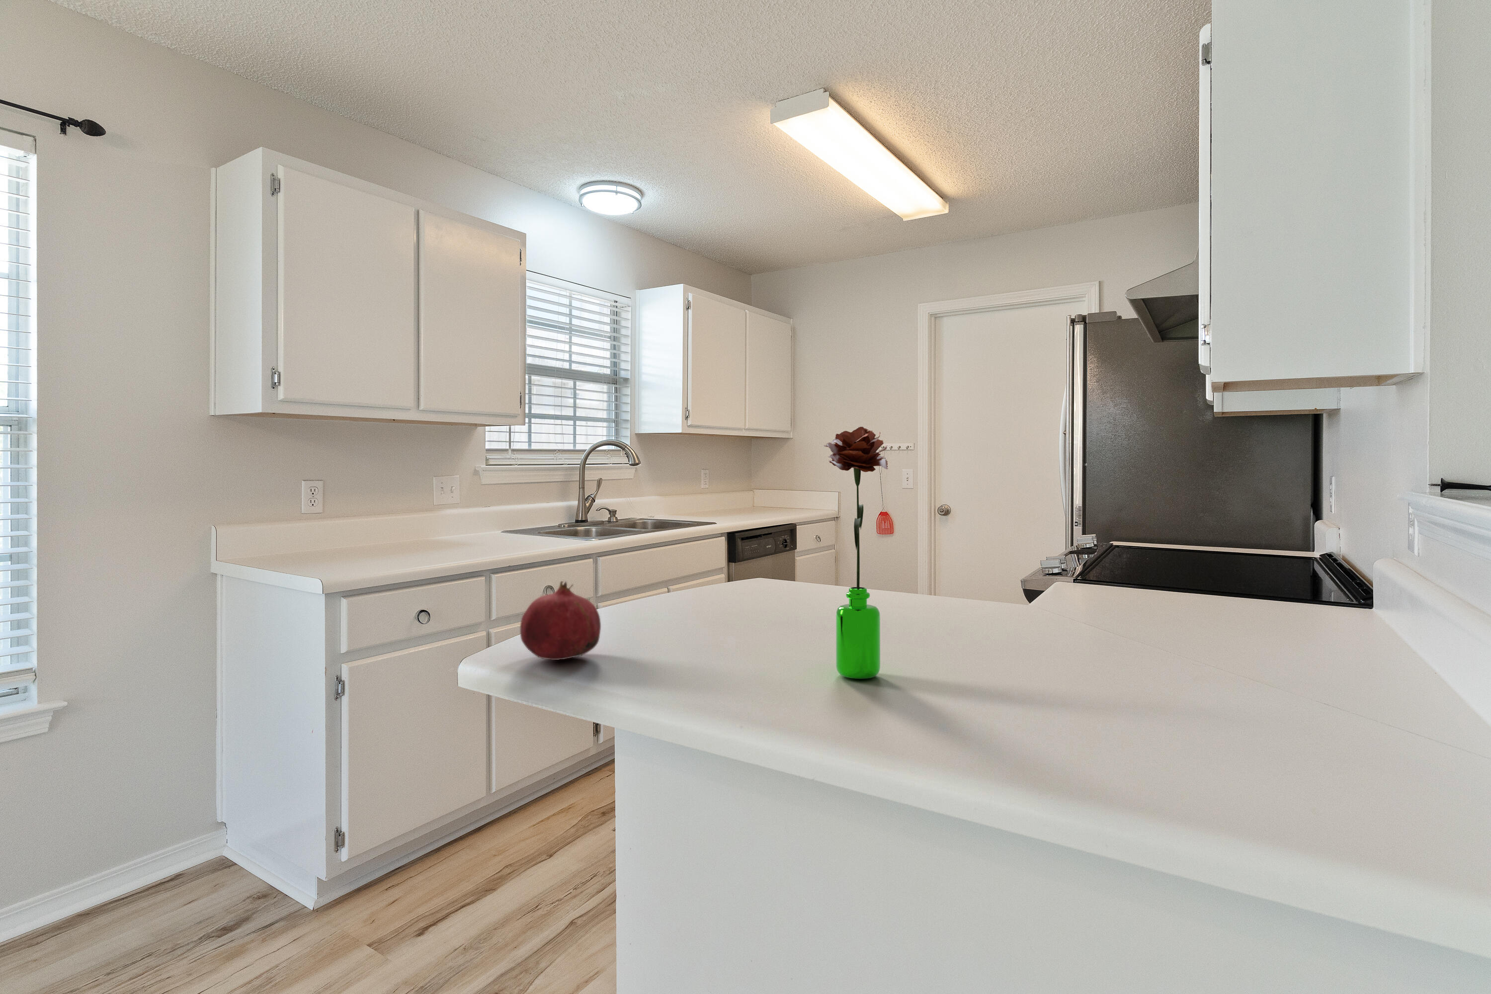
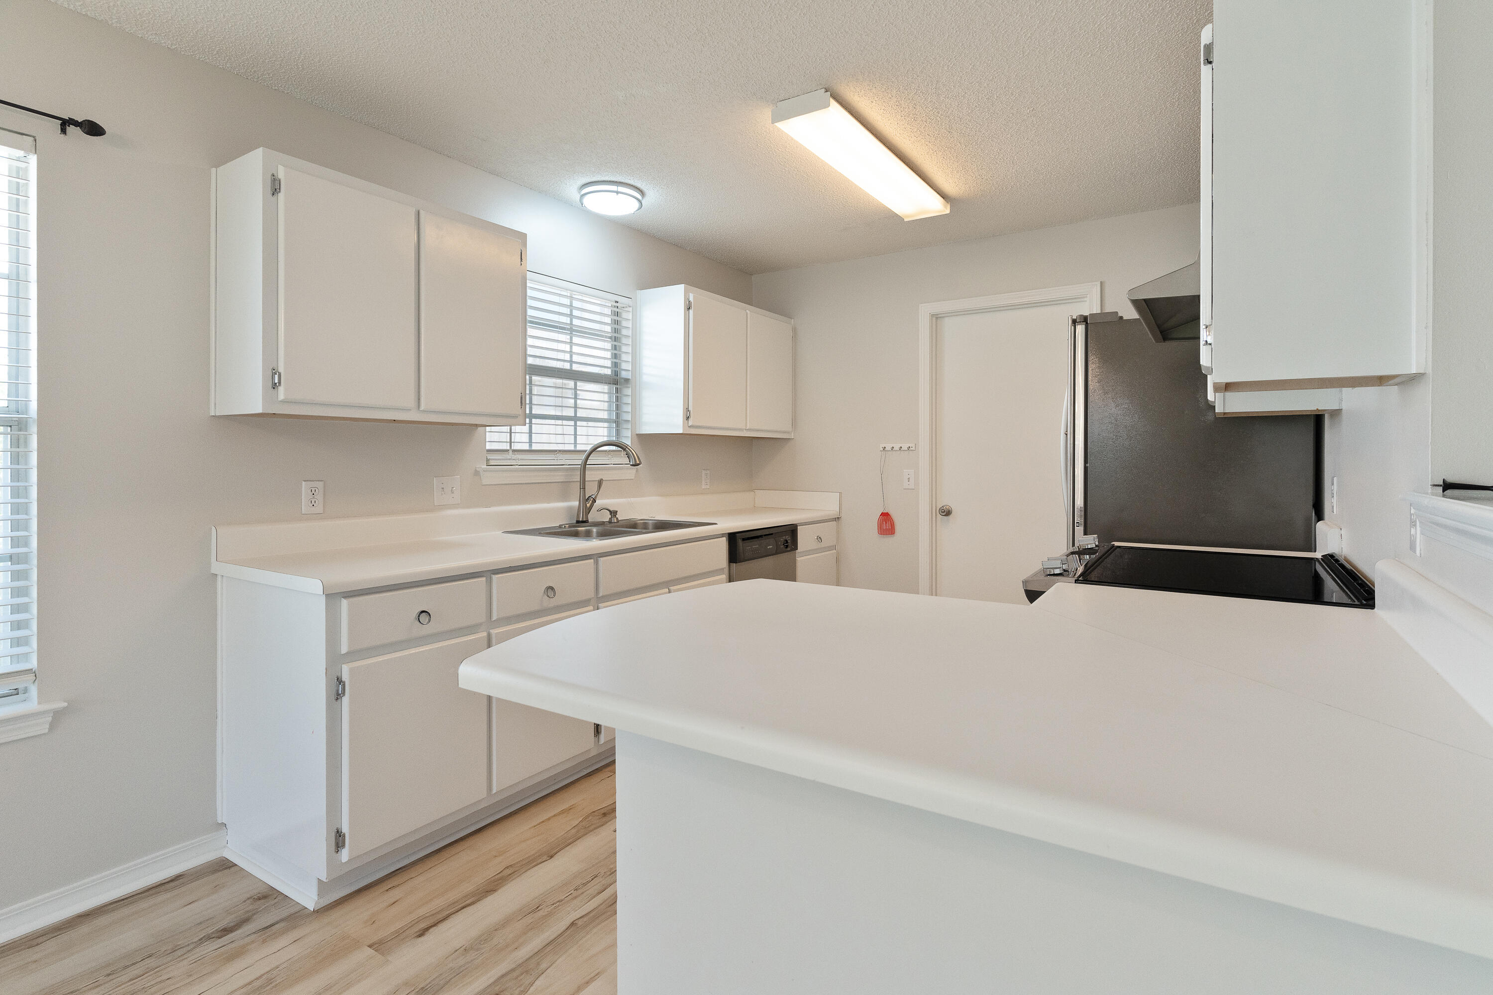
- fruit [520,580,601,660]
- flower [823,426,889,679]
